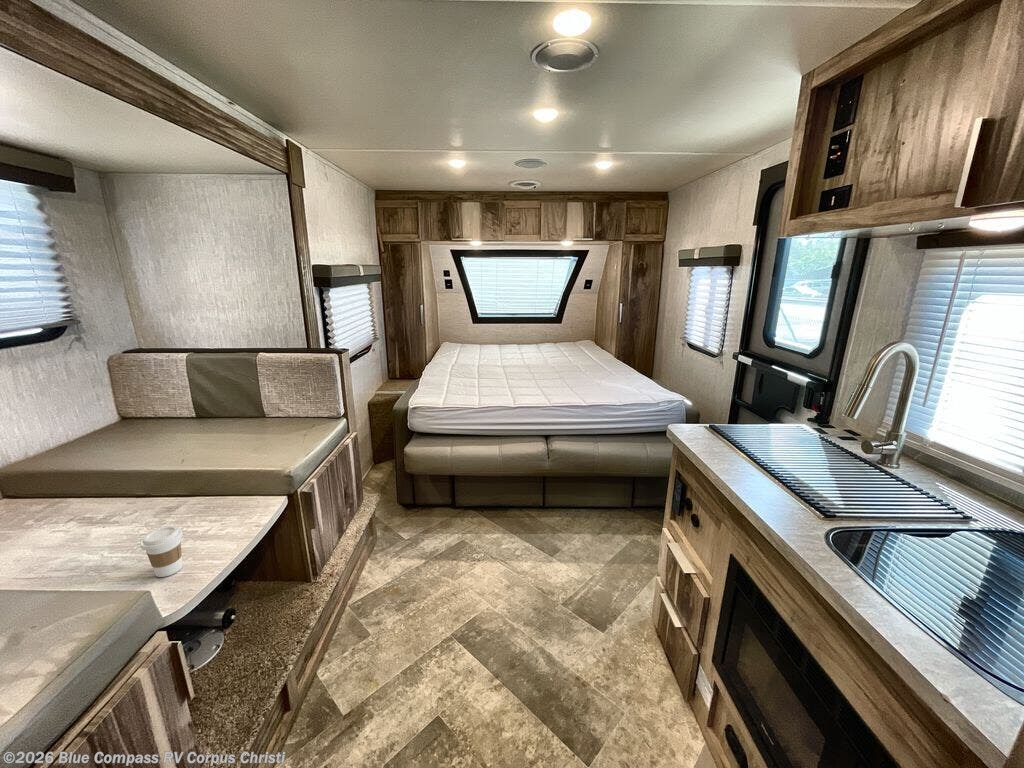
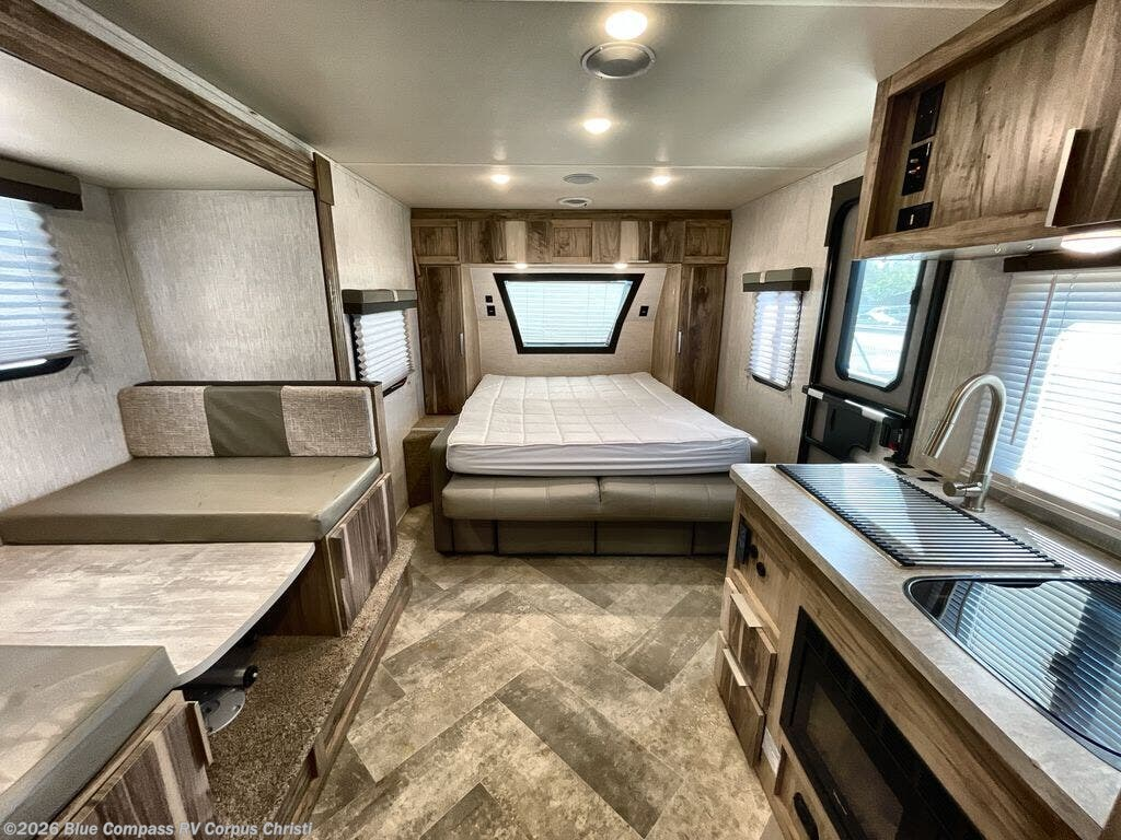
- coffee cup [139,525,184,578]
